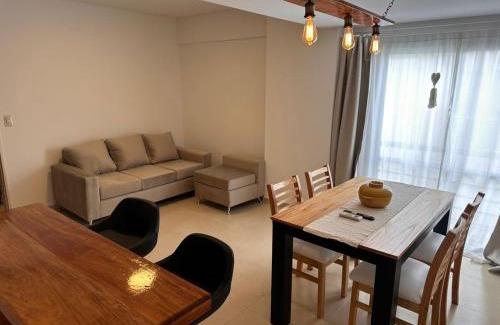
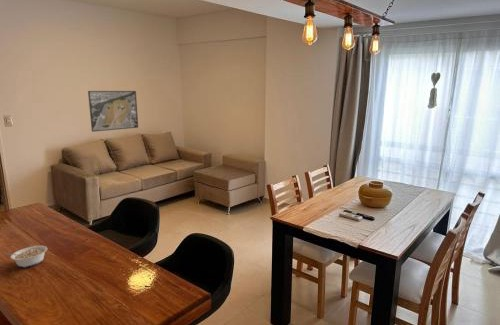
+ legume [3,245,48,268]
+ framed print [87,90,139,133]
